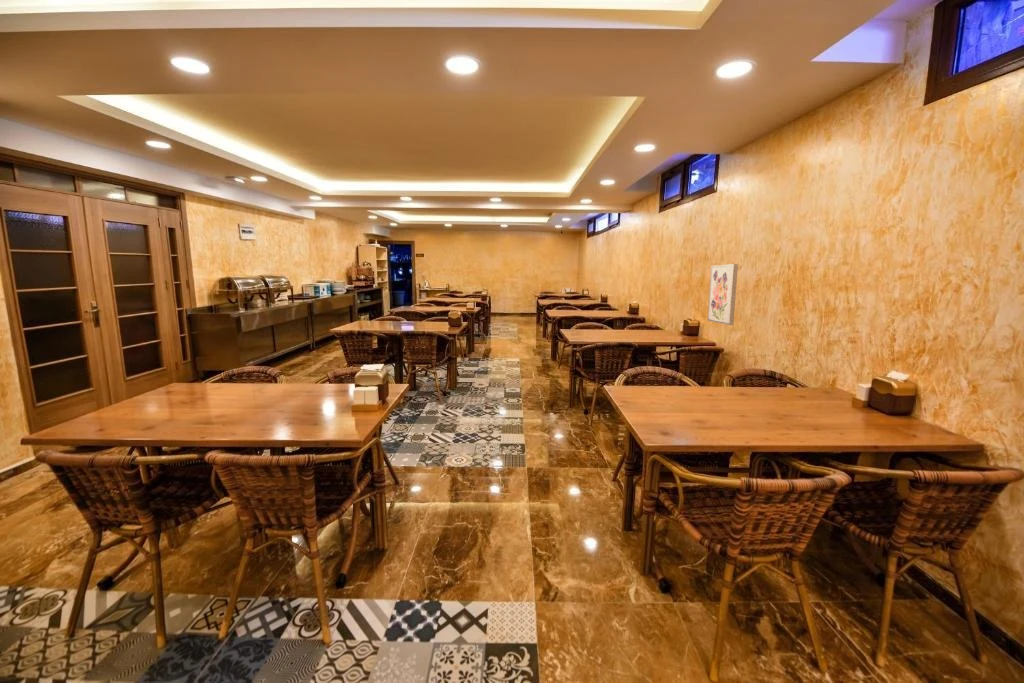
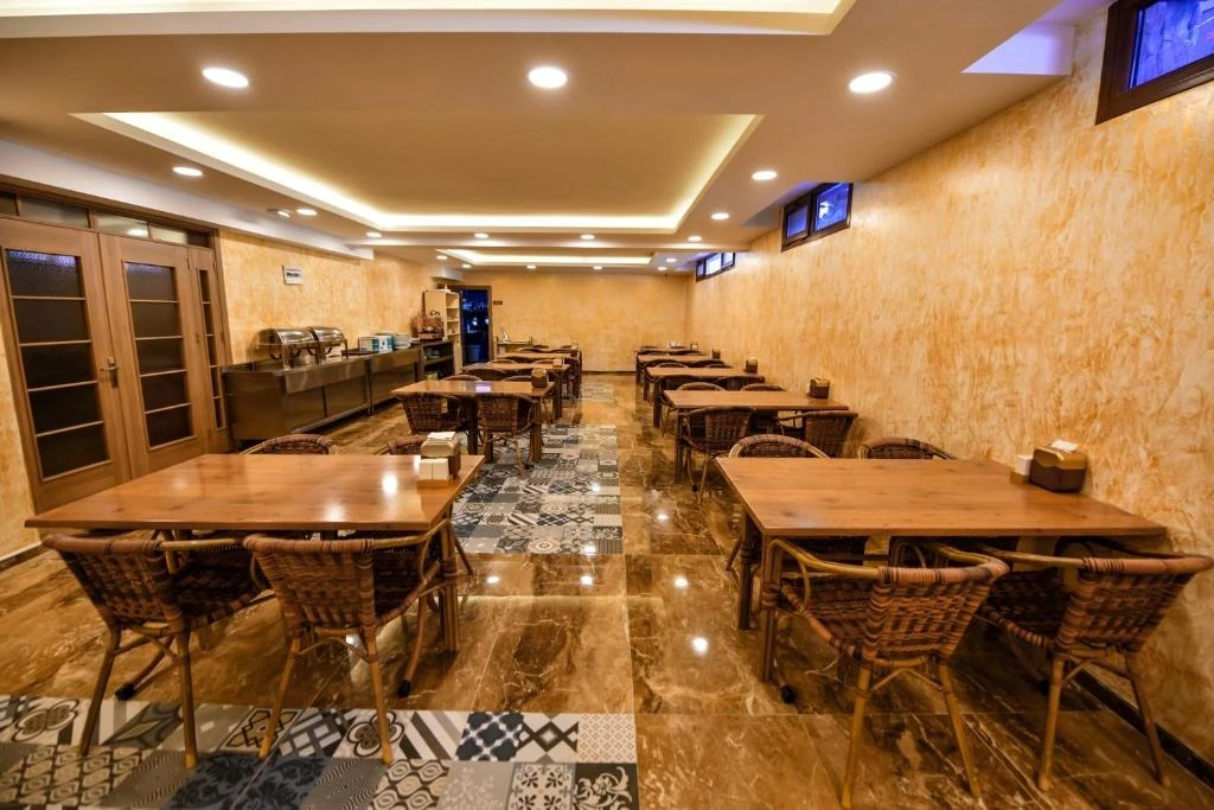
- wall art [707,263,739,326]
